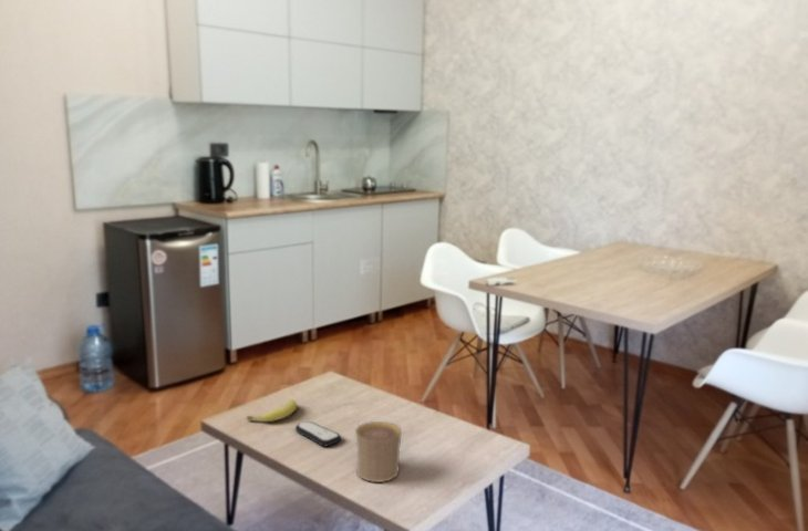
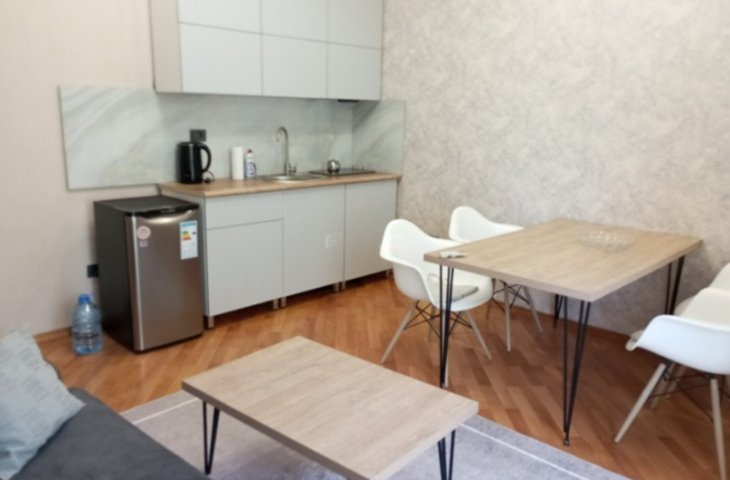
- remote control [294,420,342,448]
- cup [354,420,403,483]
- fruit [246,398,298,423]
